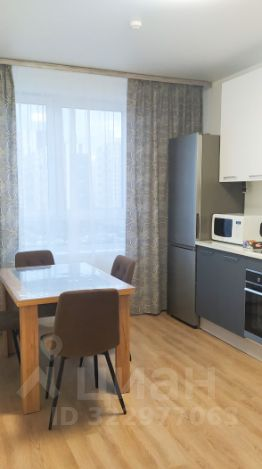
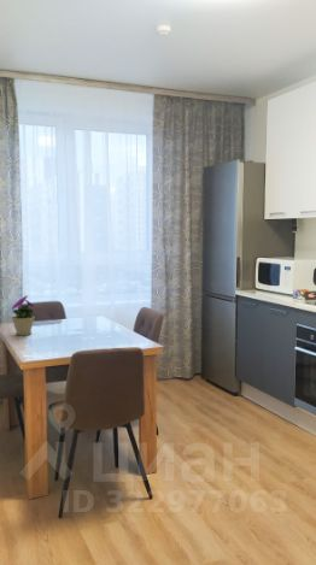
+ flower pot [10,294,36,336]
